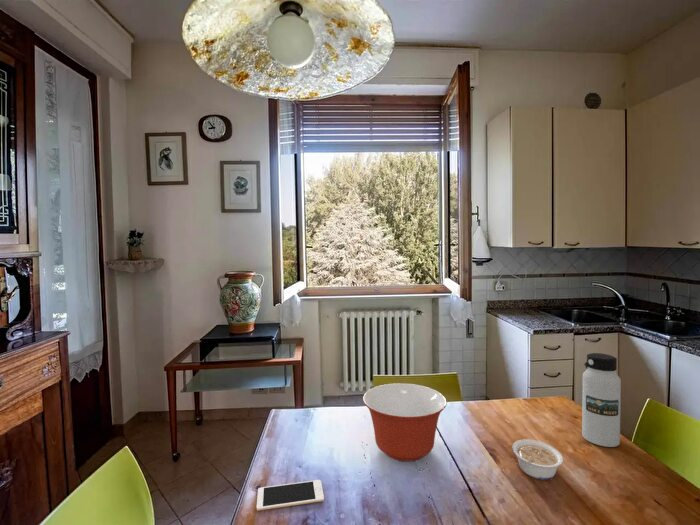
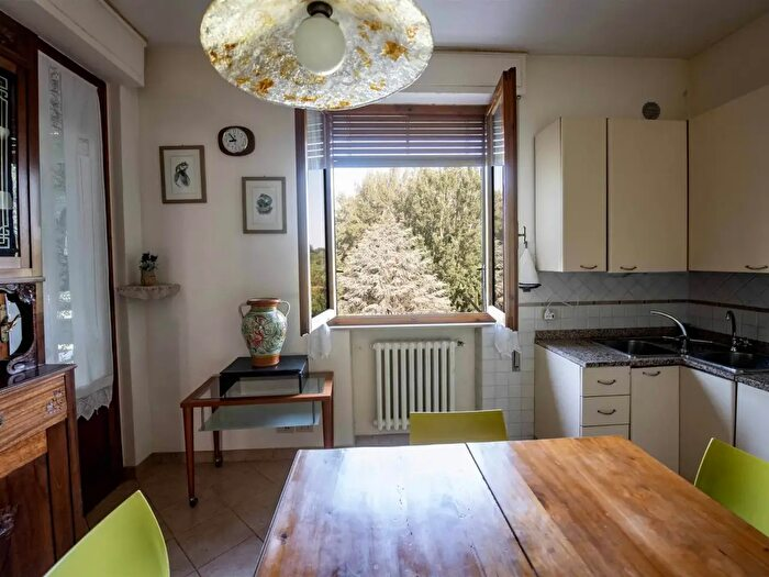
- legume [511,438,564,481]
- water bottle [581,352,622,448]
- mixing bowl [362,382,448,462]
- cell phone [256,479,325,512]
